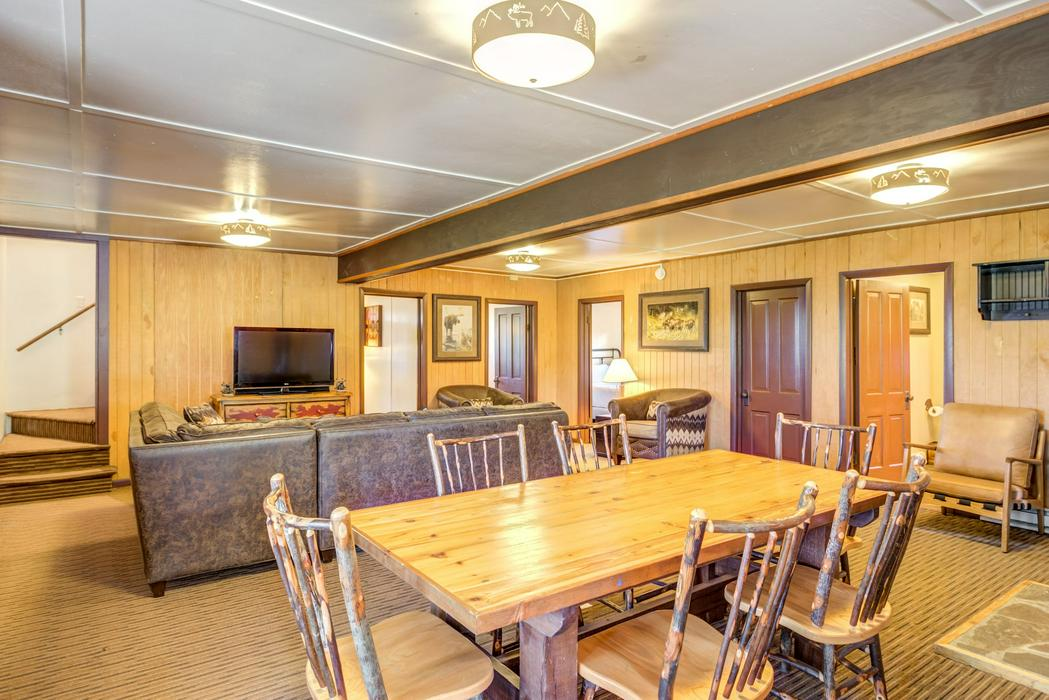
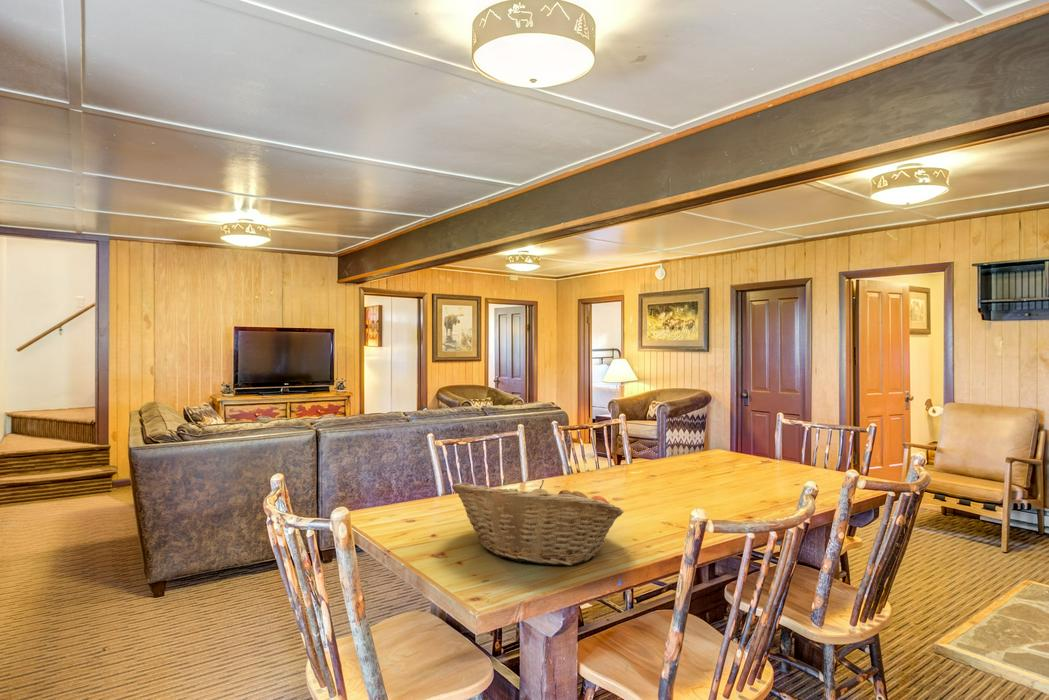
+ fruit basket [451,479,625,566]
